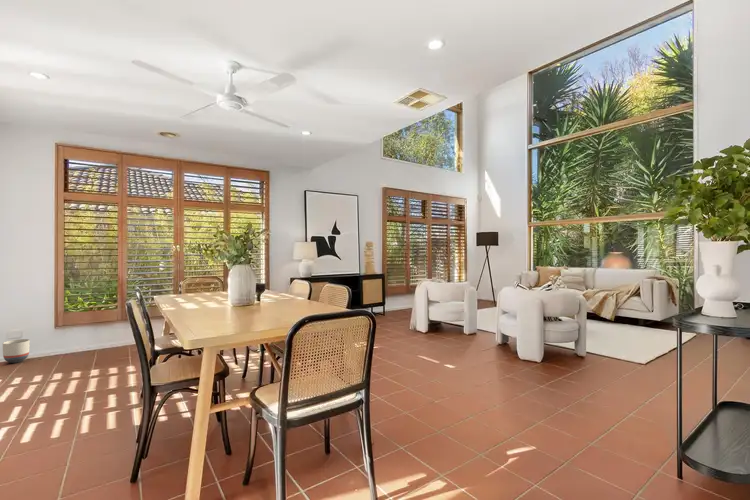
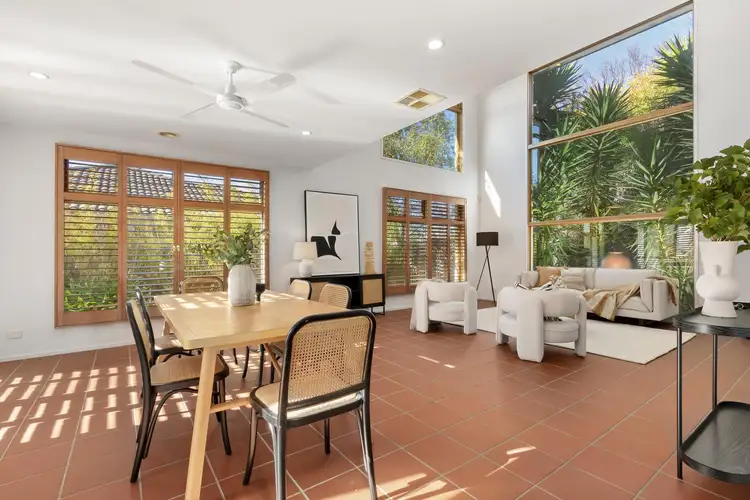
- planter [2,338,31,364]
